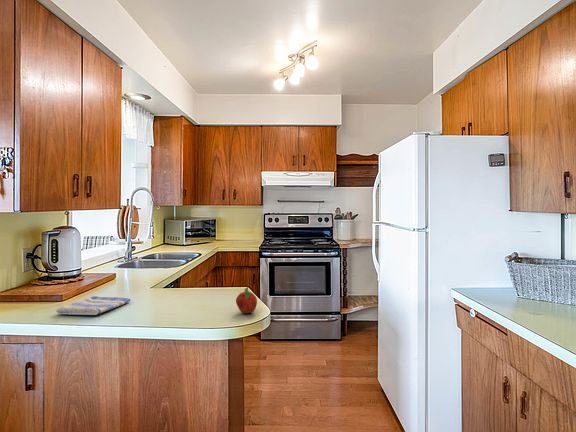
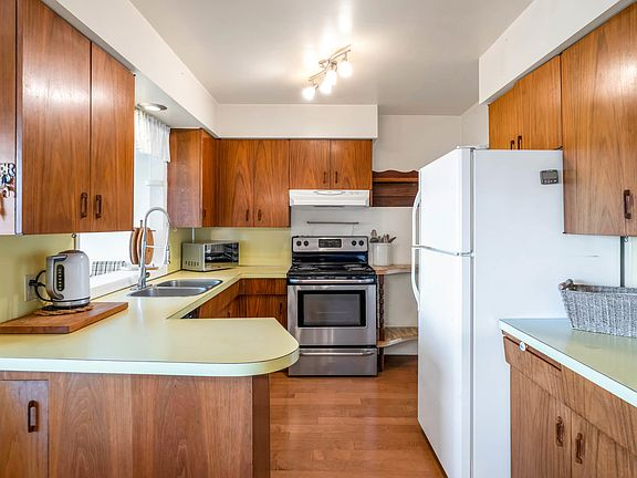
- fruit [235,286,258,315]
- dish towel [55,295,131,316]
